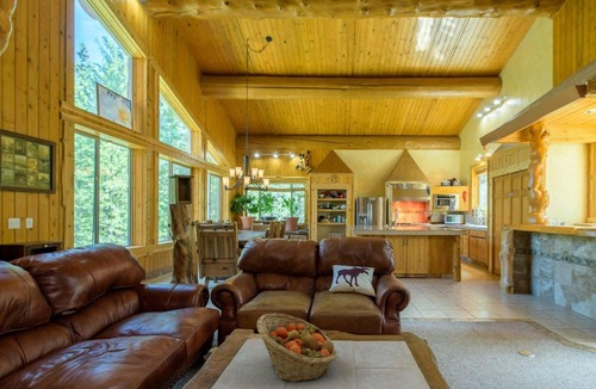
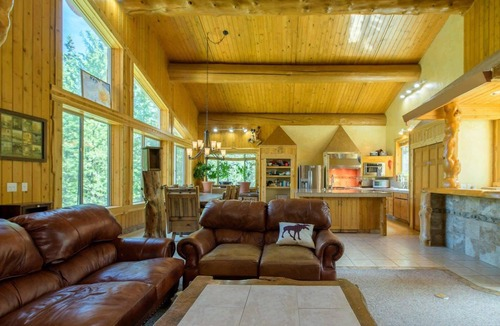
- fruit basket [256,313,339,383]
